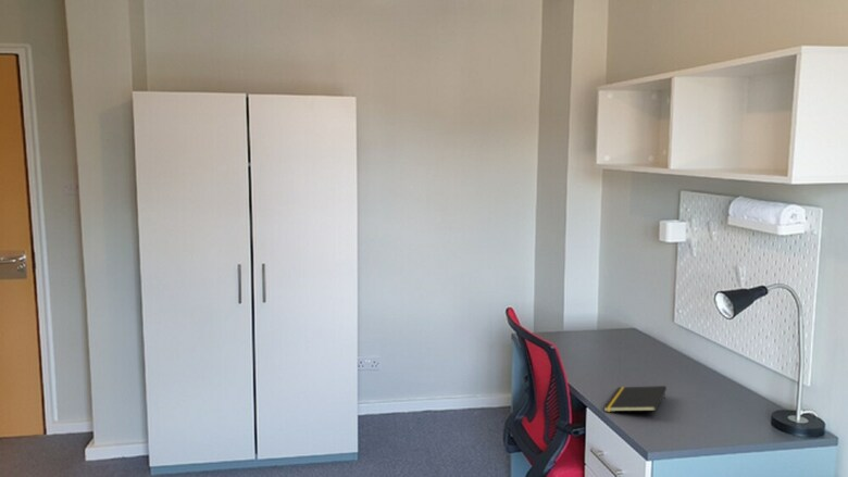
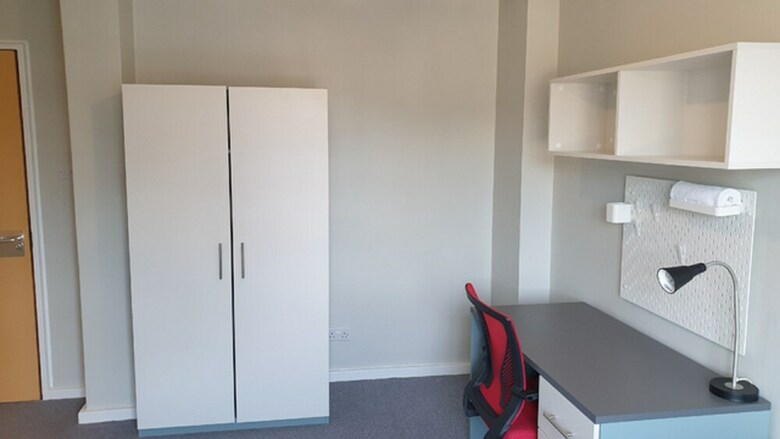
- notepad [602,385,668,413]
